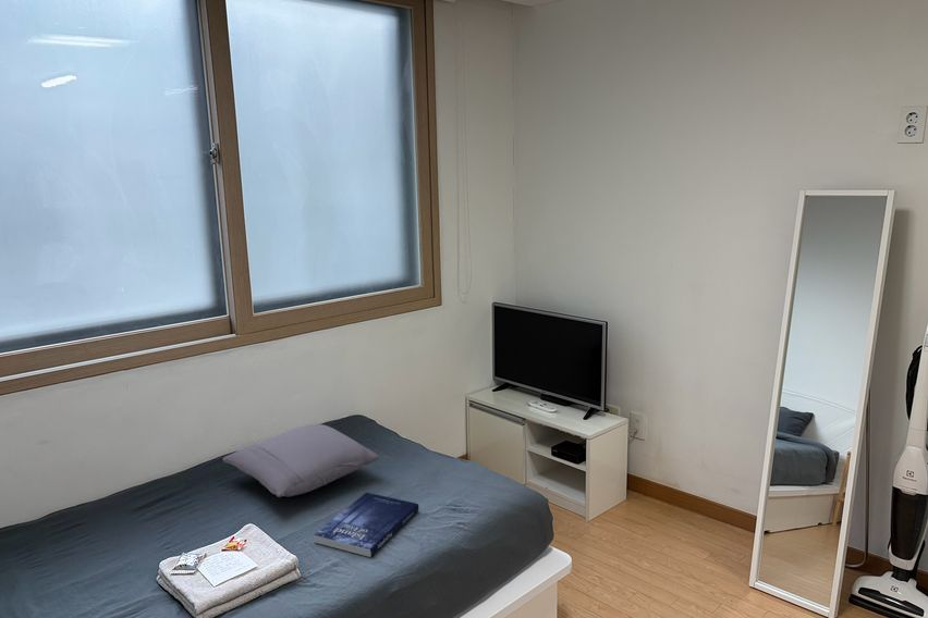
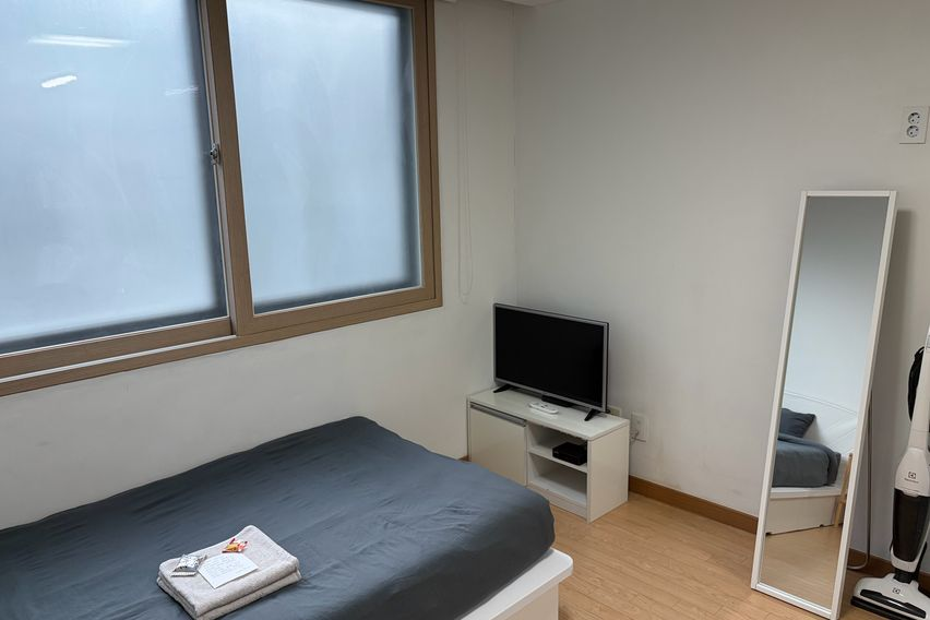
- pillow [221,423,380,498]
- book [313,492,419,558]
